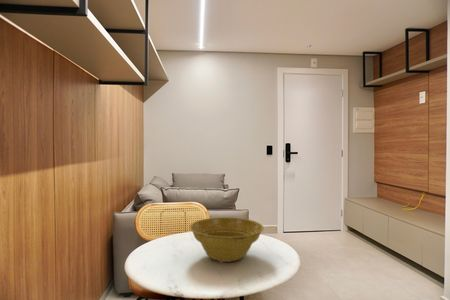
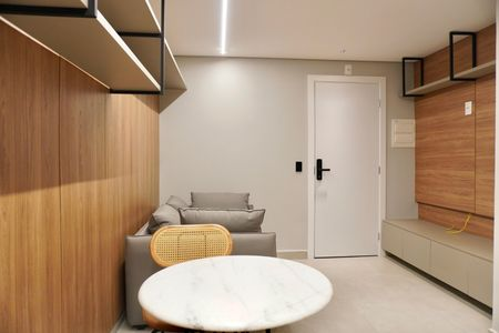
- planter bowl [188,216,265,263]
